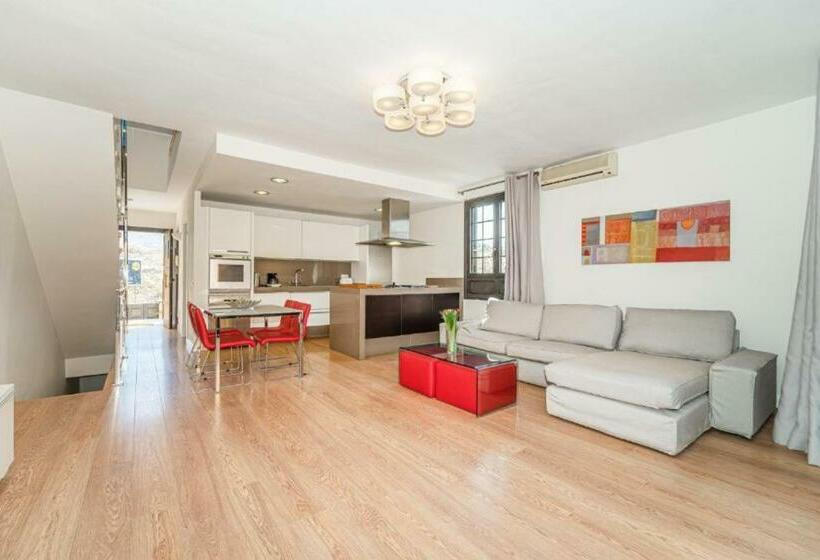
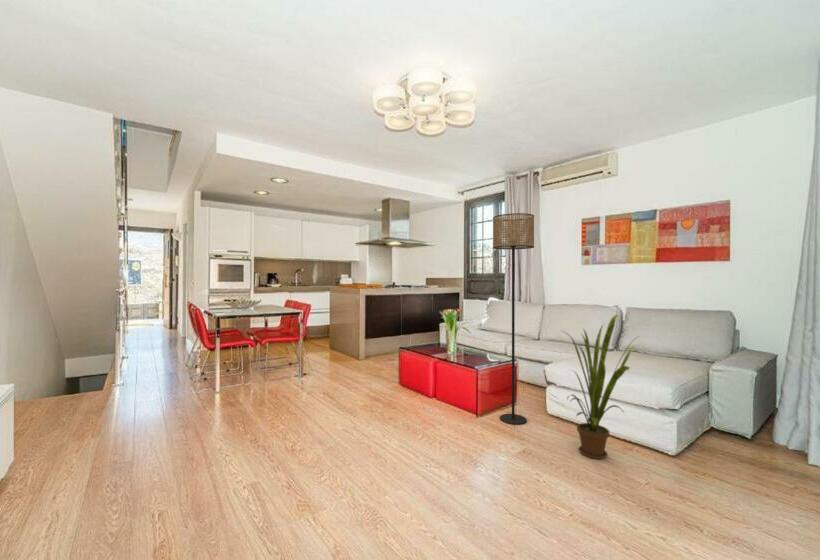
+ house plant [559,314,641,460]
+ floor lamp [492,212,535,426]
